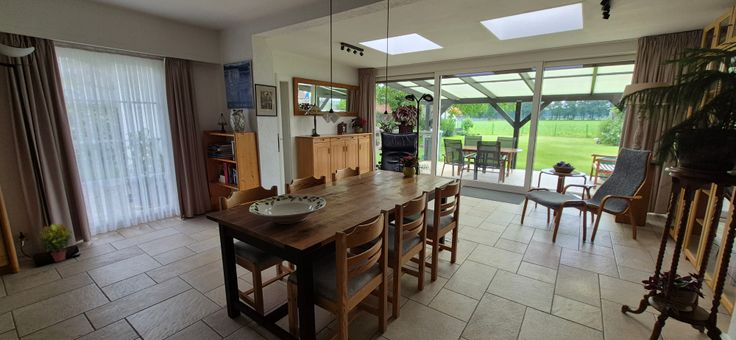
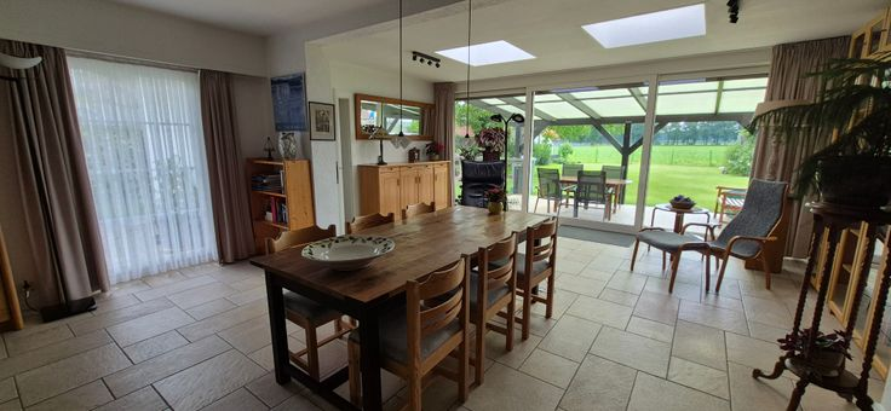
- potted plant [38,222,74,263]
